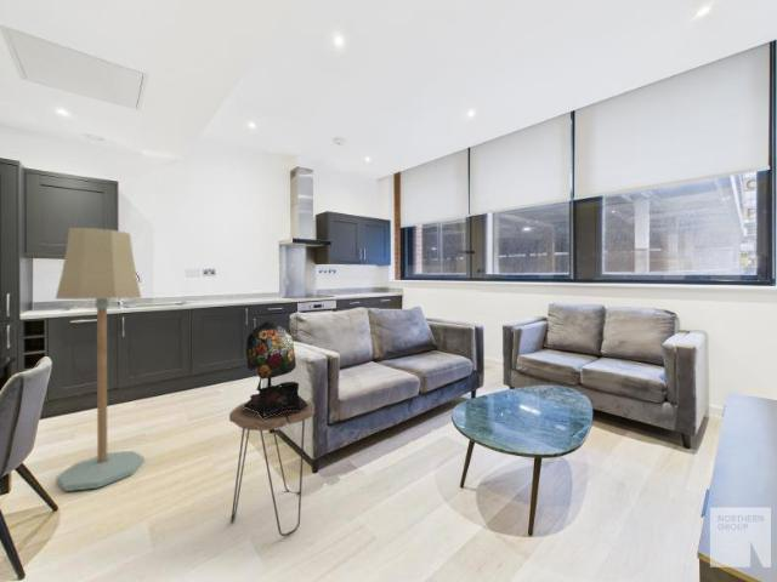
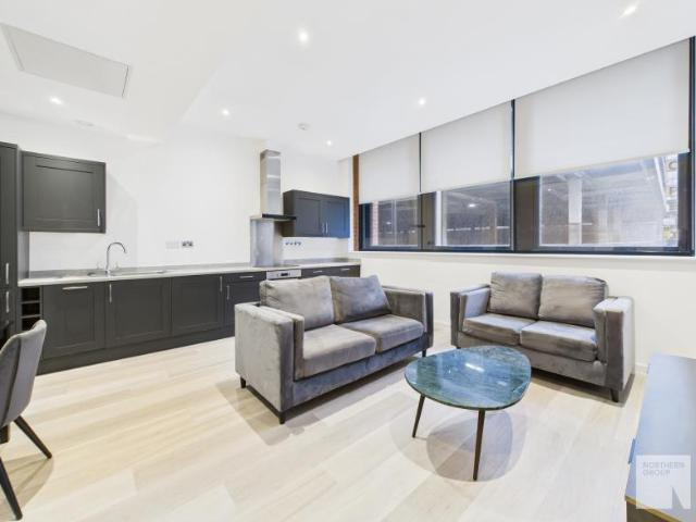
- side table [228,399,316,537]
- table lamp [244,320,310,418]
- floor lamp [55,227,146,492]
